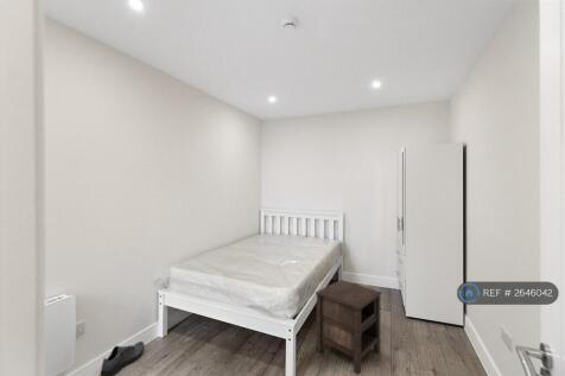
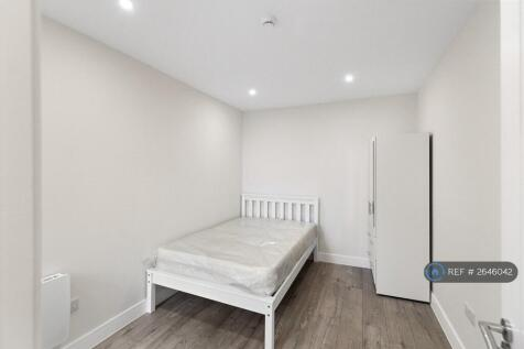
- sneaker [100,340,146,376]
- nightstand [313,279,383,376]
